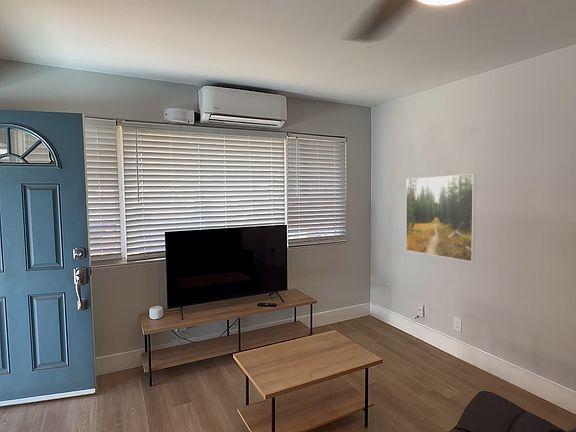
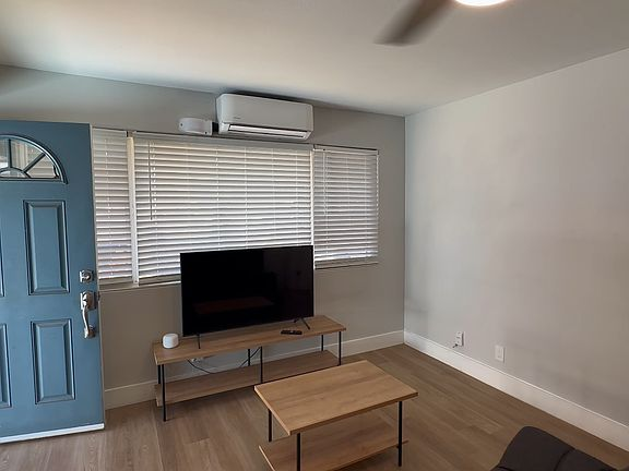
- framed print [405,173,476,263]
